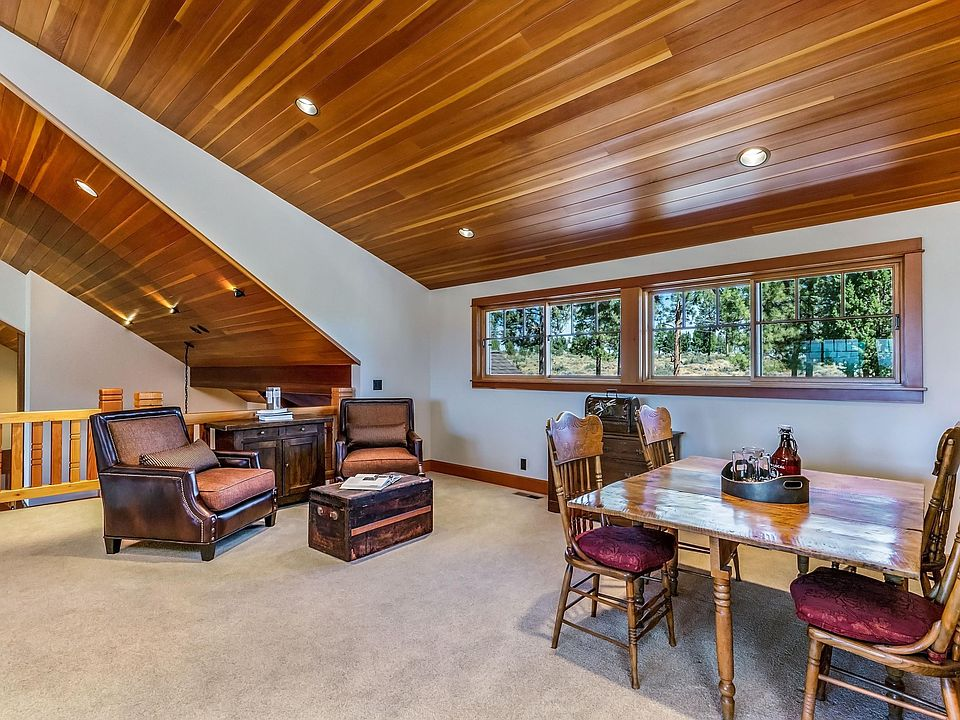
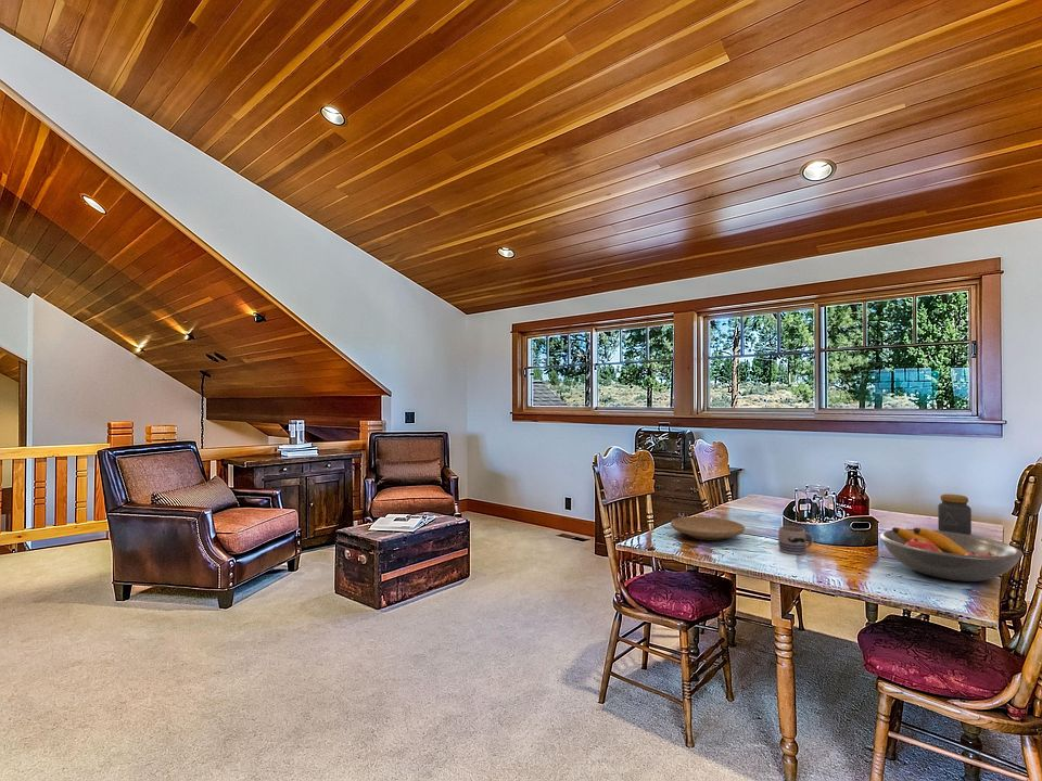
+ jar [937,494,973,535]
+ plate [670,515,746,541]
+ mug [777,525,814,555]
+ fruit bowl [878,526,1024,582]
